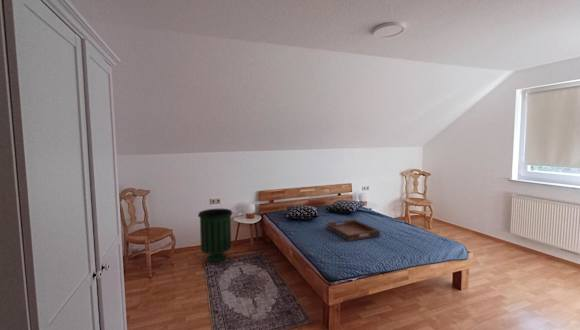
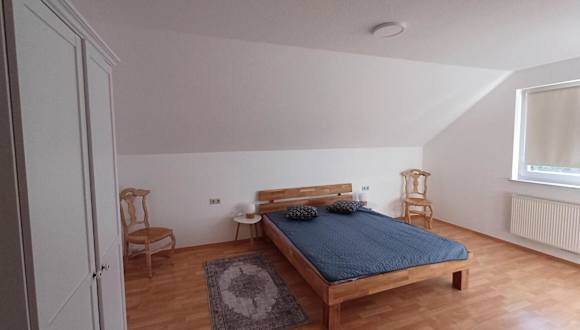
- serving tray [326,219,381,242]
- trash can [197,208,233,263]
